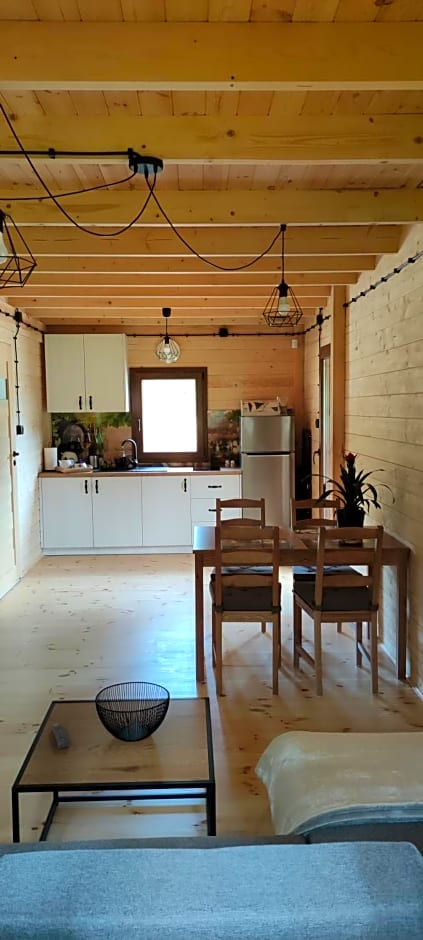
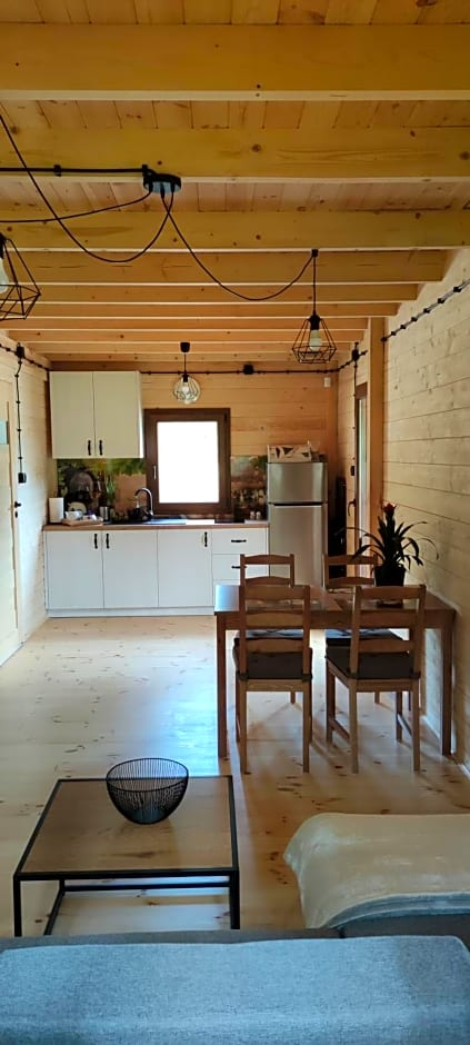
- remote control [50,723,71,749]
